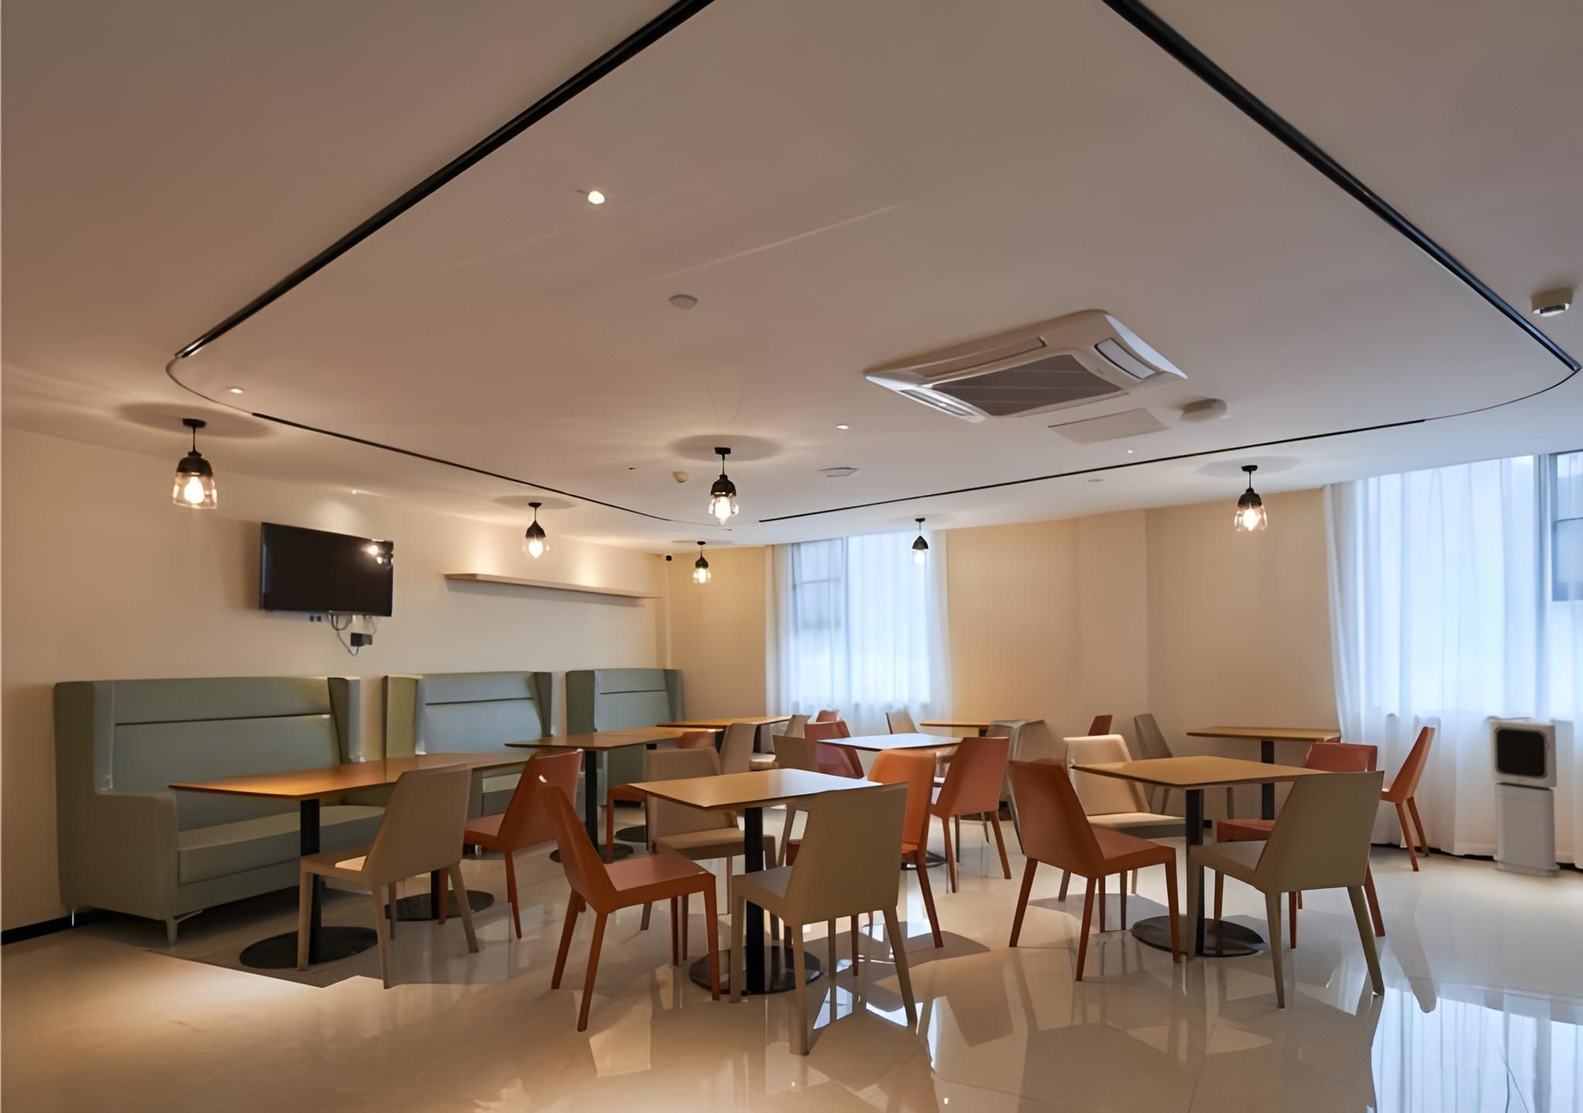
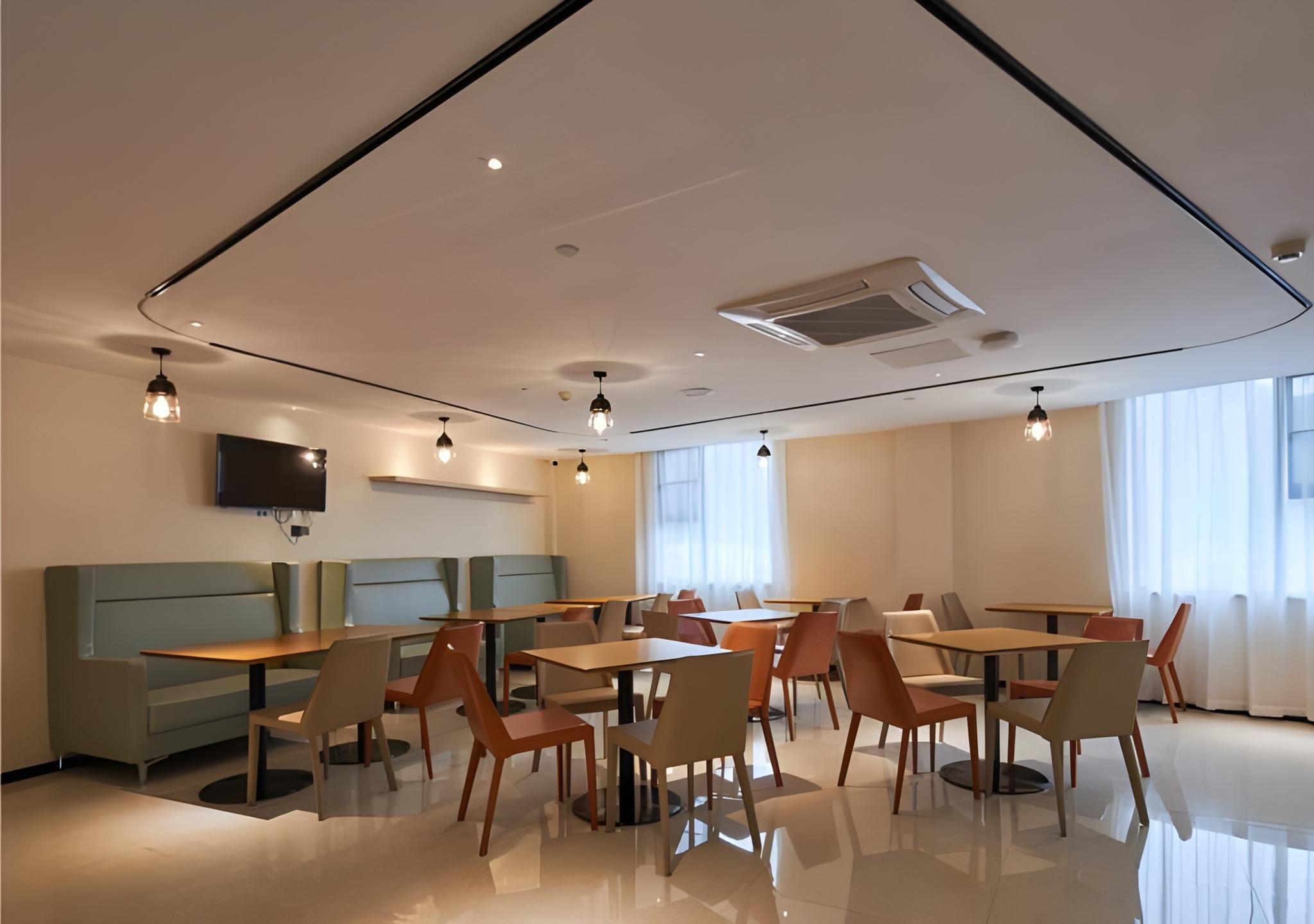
- air purifier [1489,716,1560,877]
